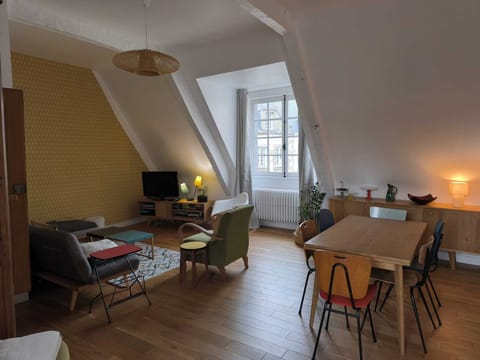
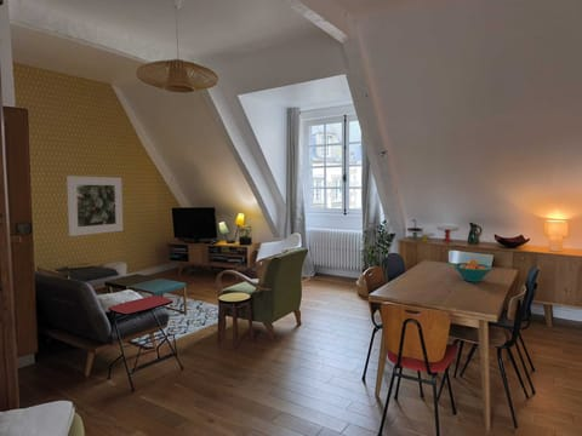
+ fruit bowl [452,259,493,283]
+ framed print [65,174,124,237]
